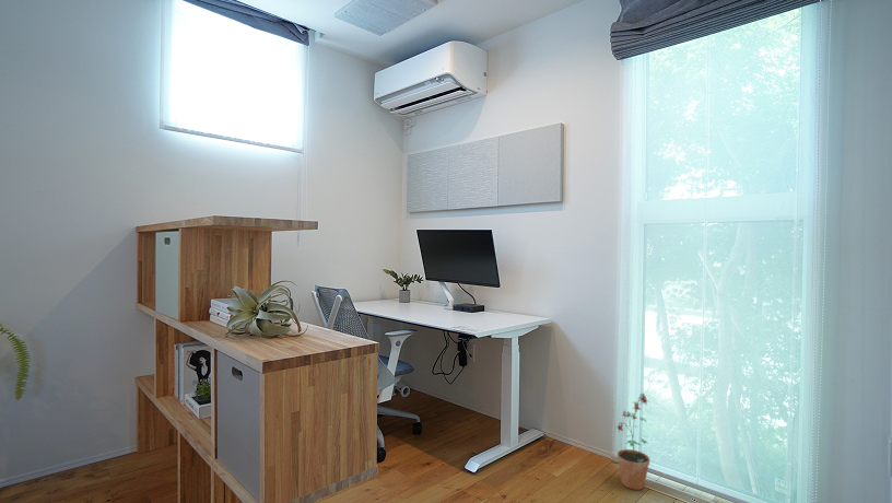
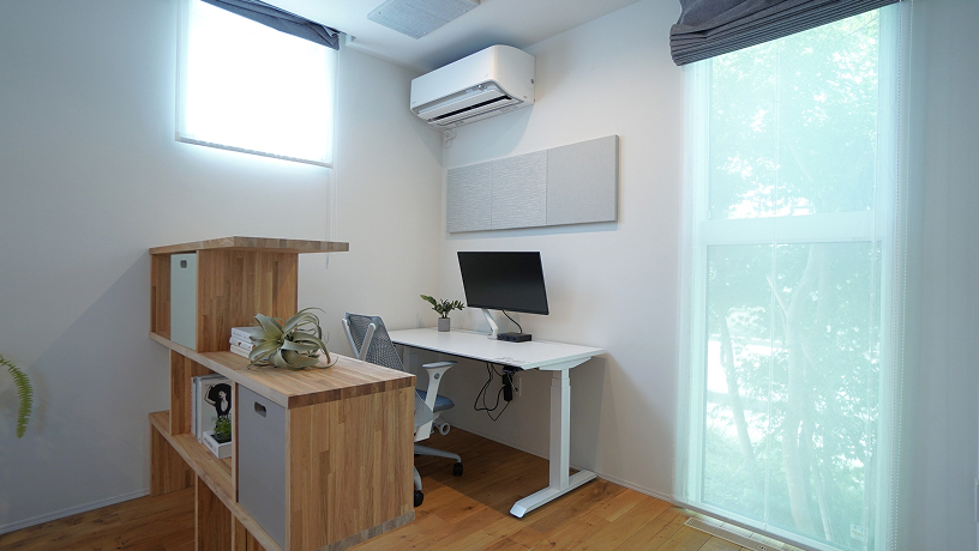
- potted plant [615,393,650,491]
